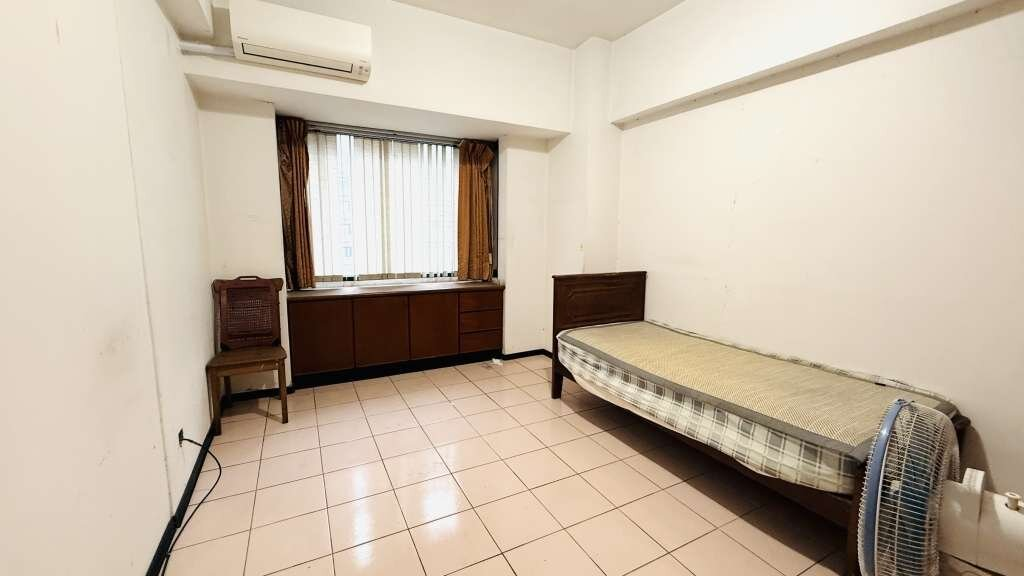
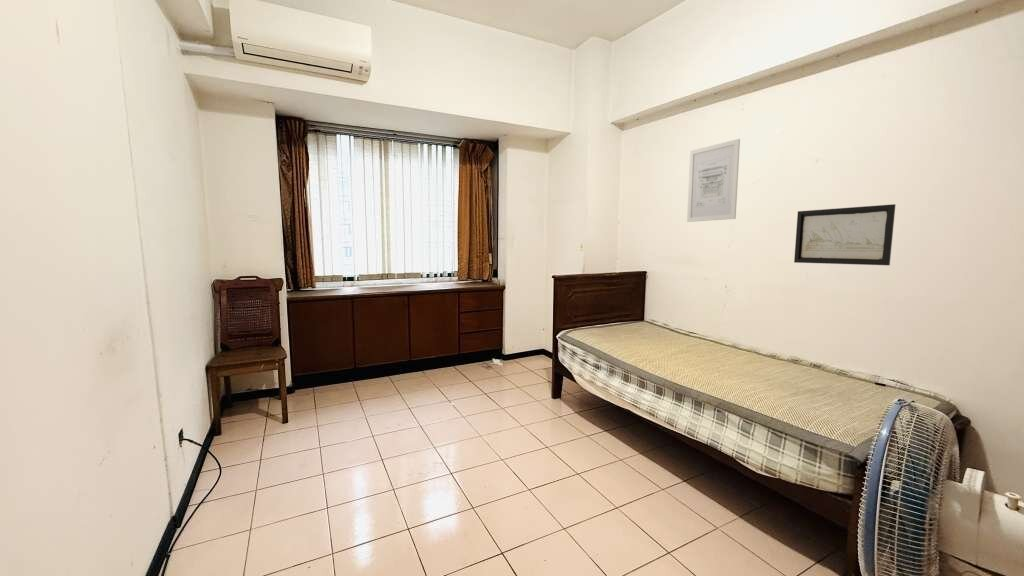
+ wall art [686,138,741,223]
+ wall art [793,203,897,266]
